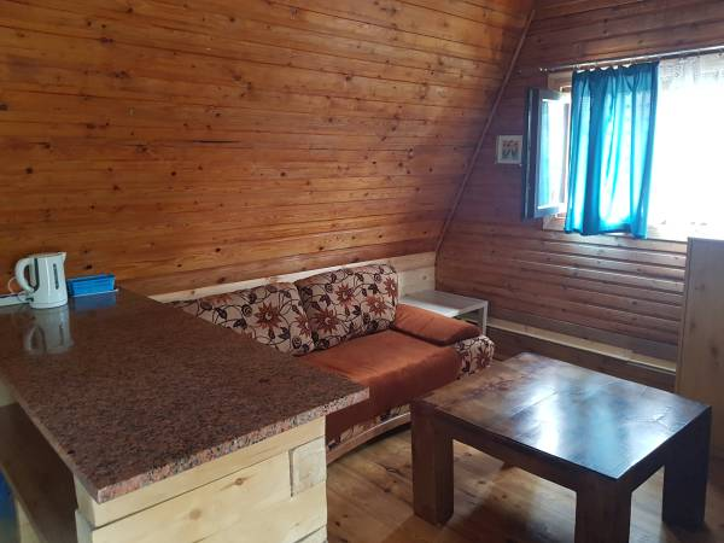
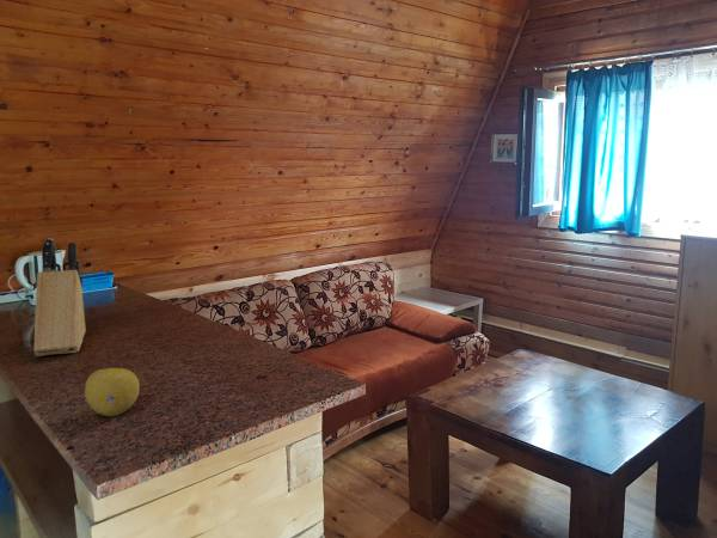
+ fruit [84,367,141,417]
+ knife block [32,237,87,357]
